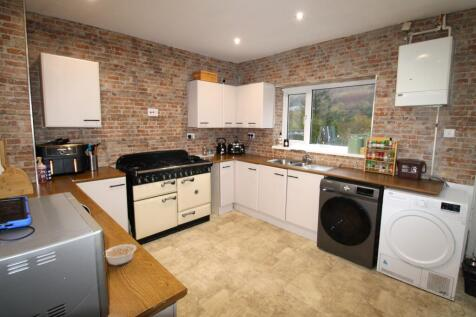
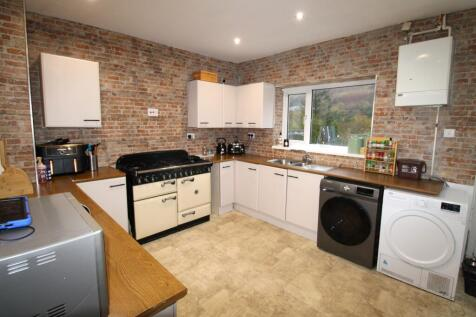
- legume [104,243,137,266]
